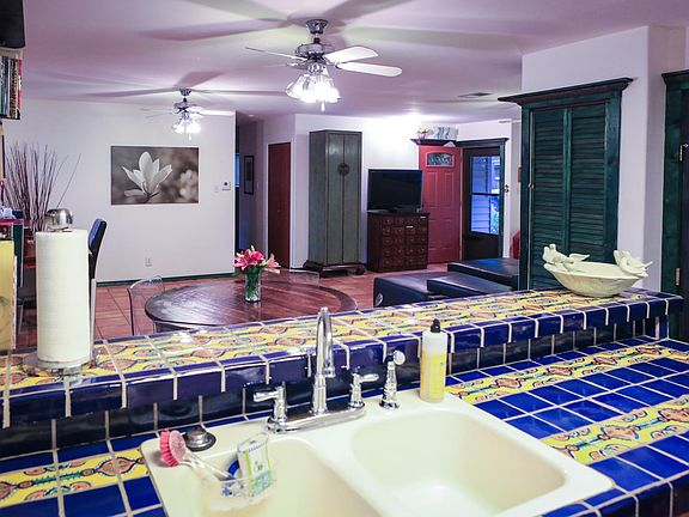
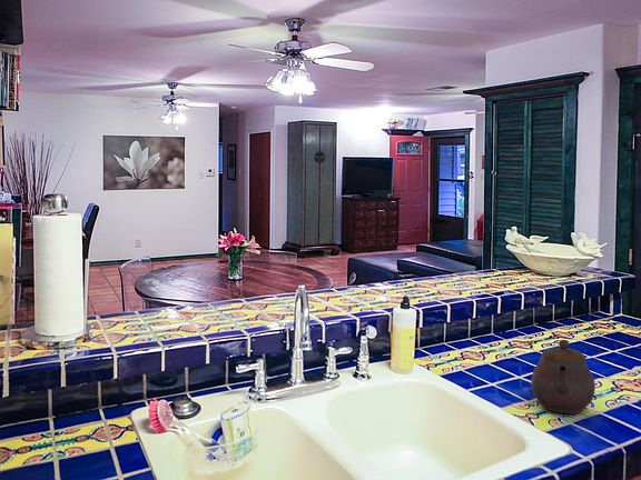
+ teapot [530,339,596,414]
